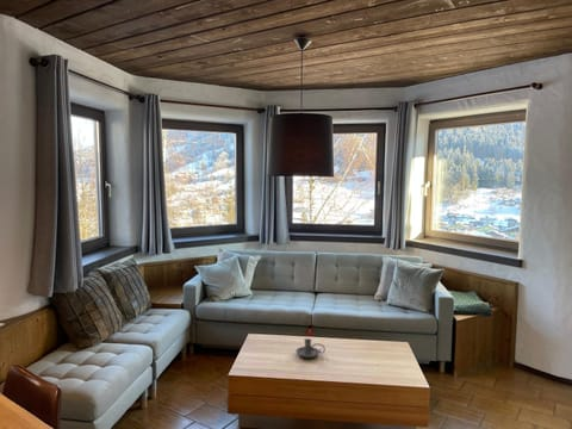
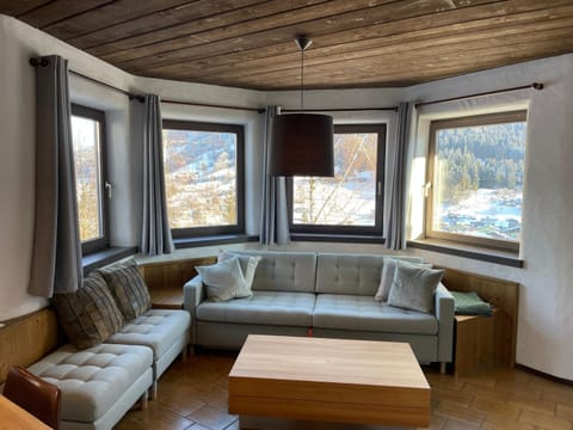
- candle holder [294,337,327,359]
